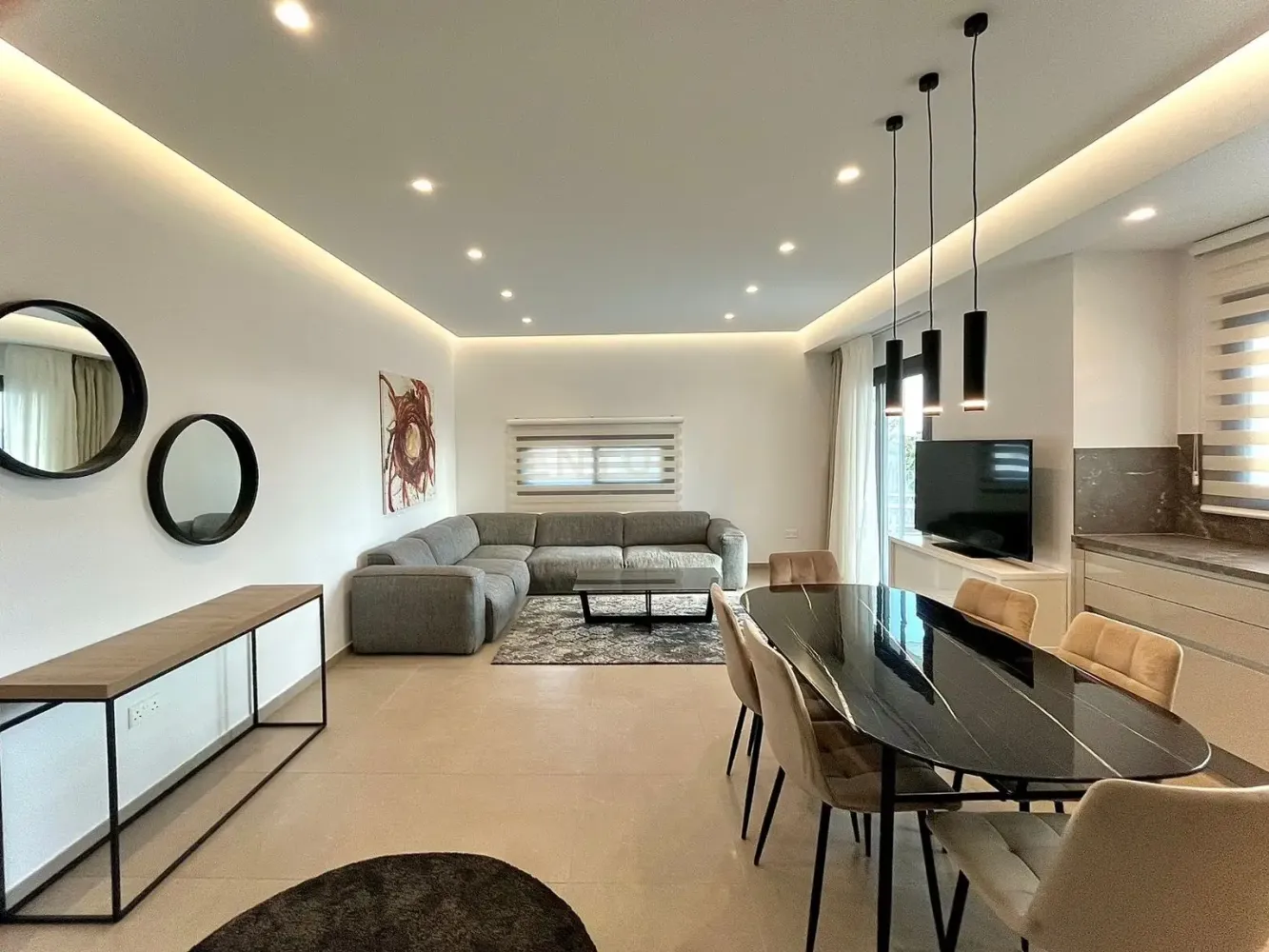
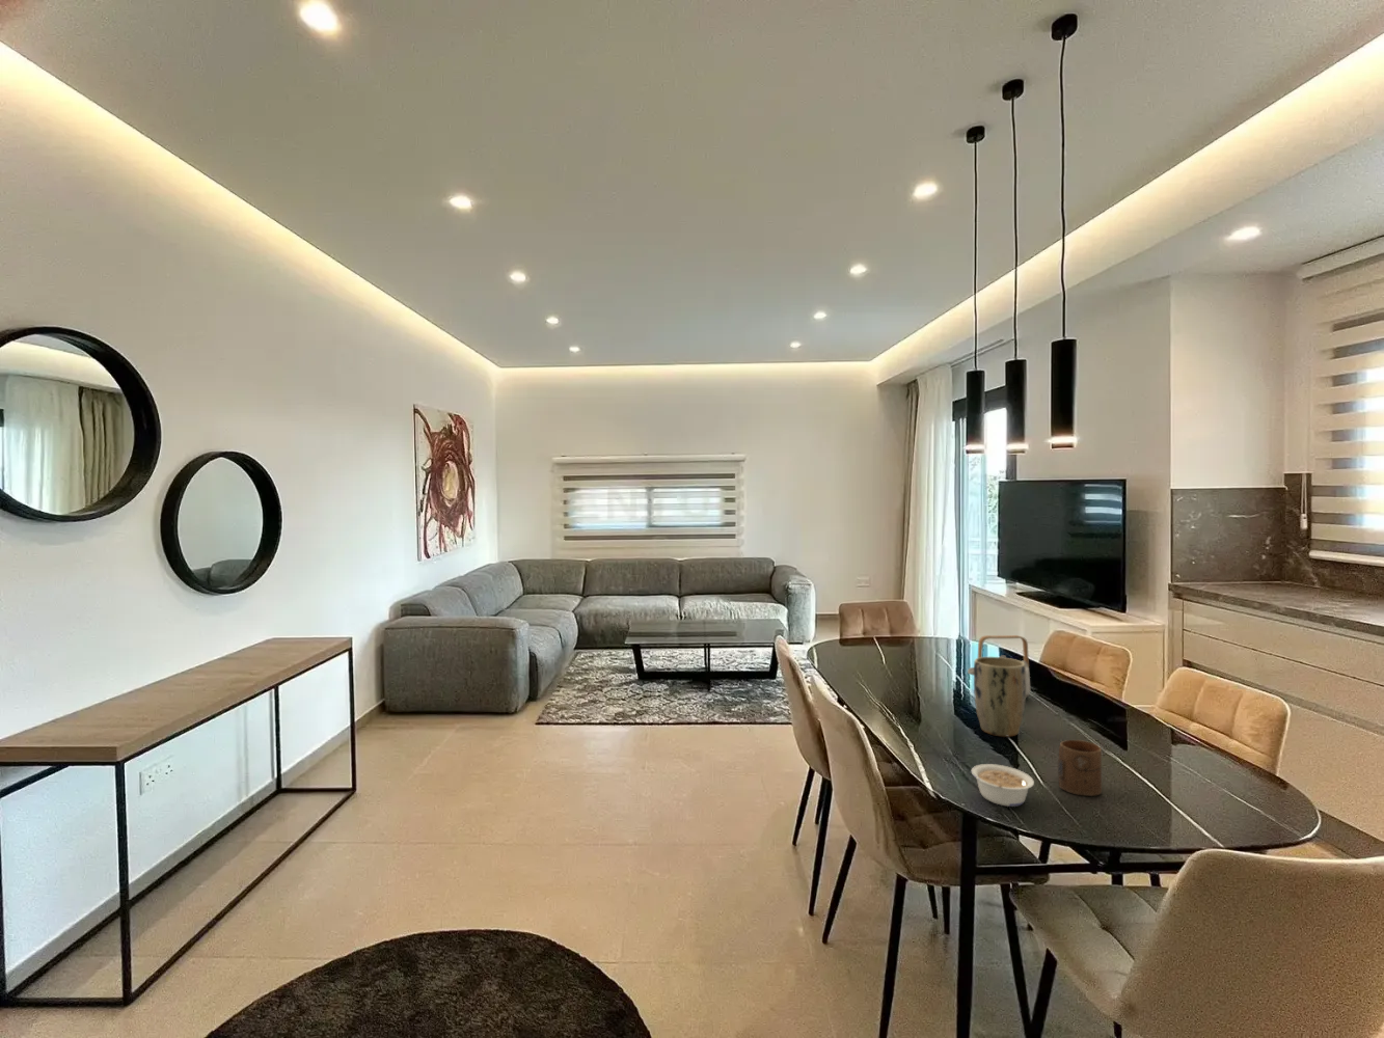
+ teapot [966,635,1031,699]
+ cup [1057,739,1103,797]
+ plant pot [973,656,1027,738]
+ legume [970,763,1035,808]
